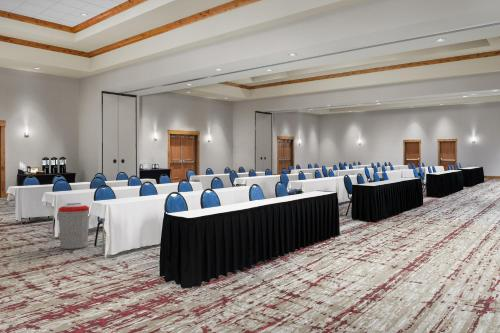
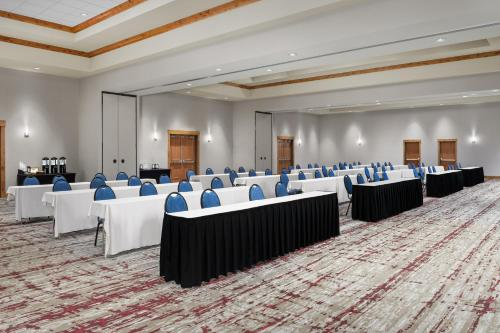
- trash can [56,202,90,250]
